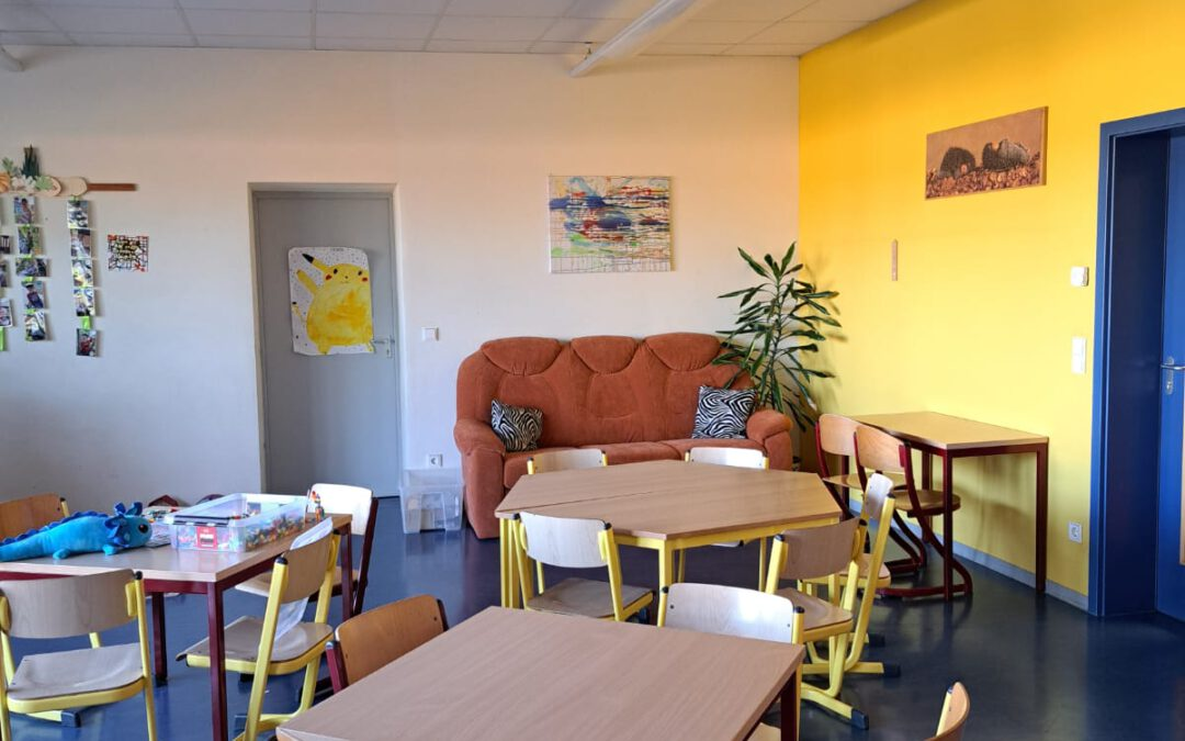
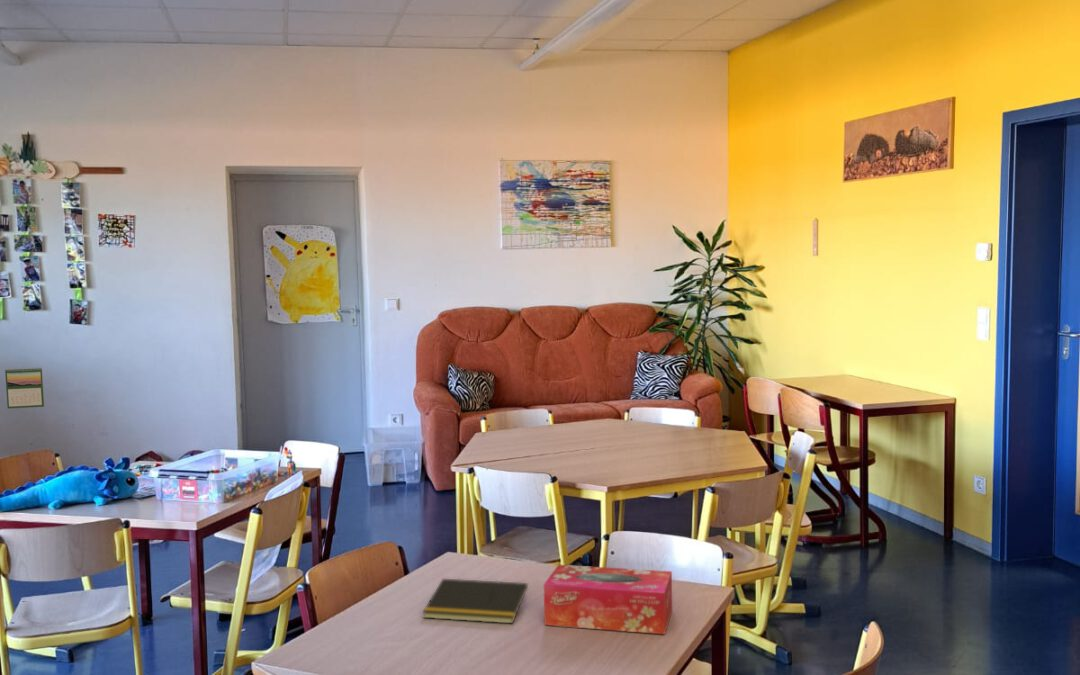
+ notepad [421,578,529,624]
+ calendar [4,366,45,409]
+ tissue box [543,564,673,635]
